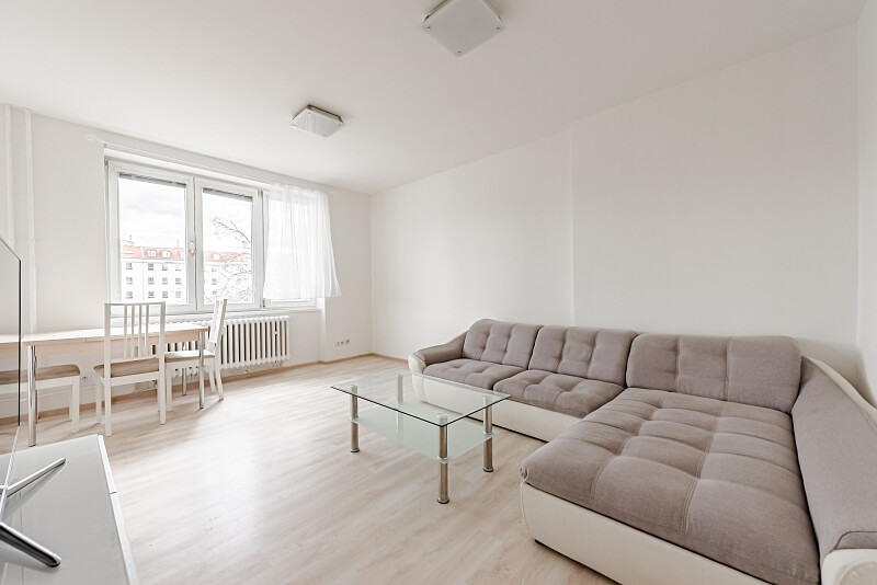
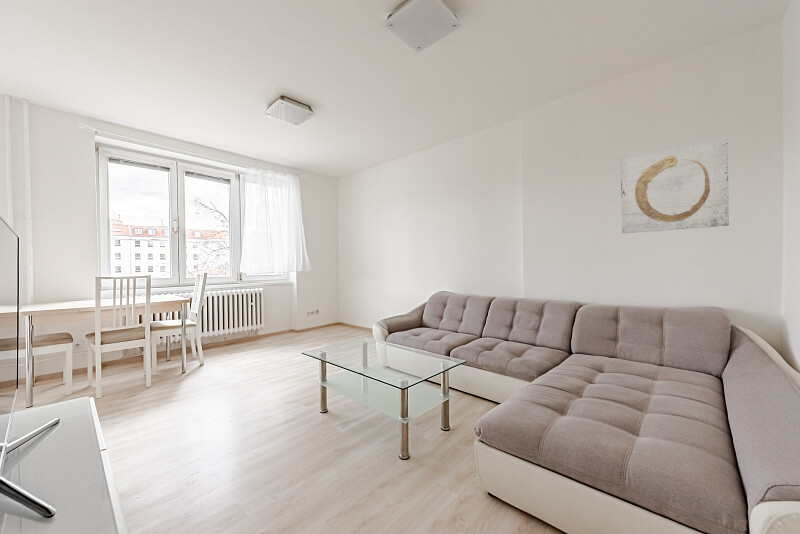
+ wall art [620,136,730,234]
